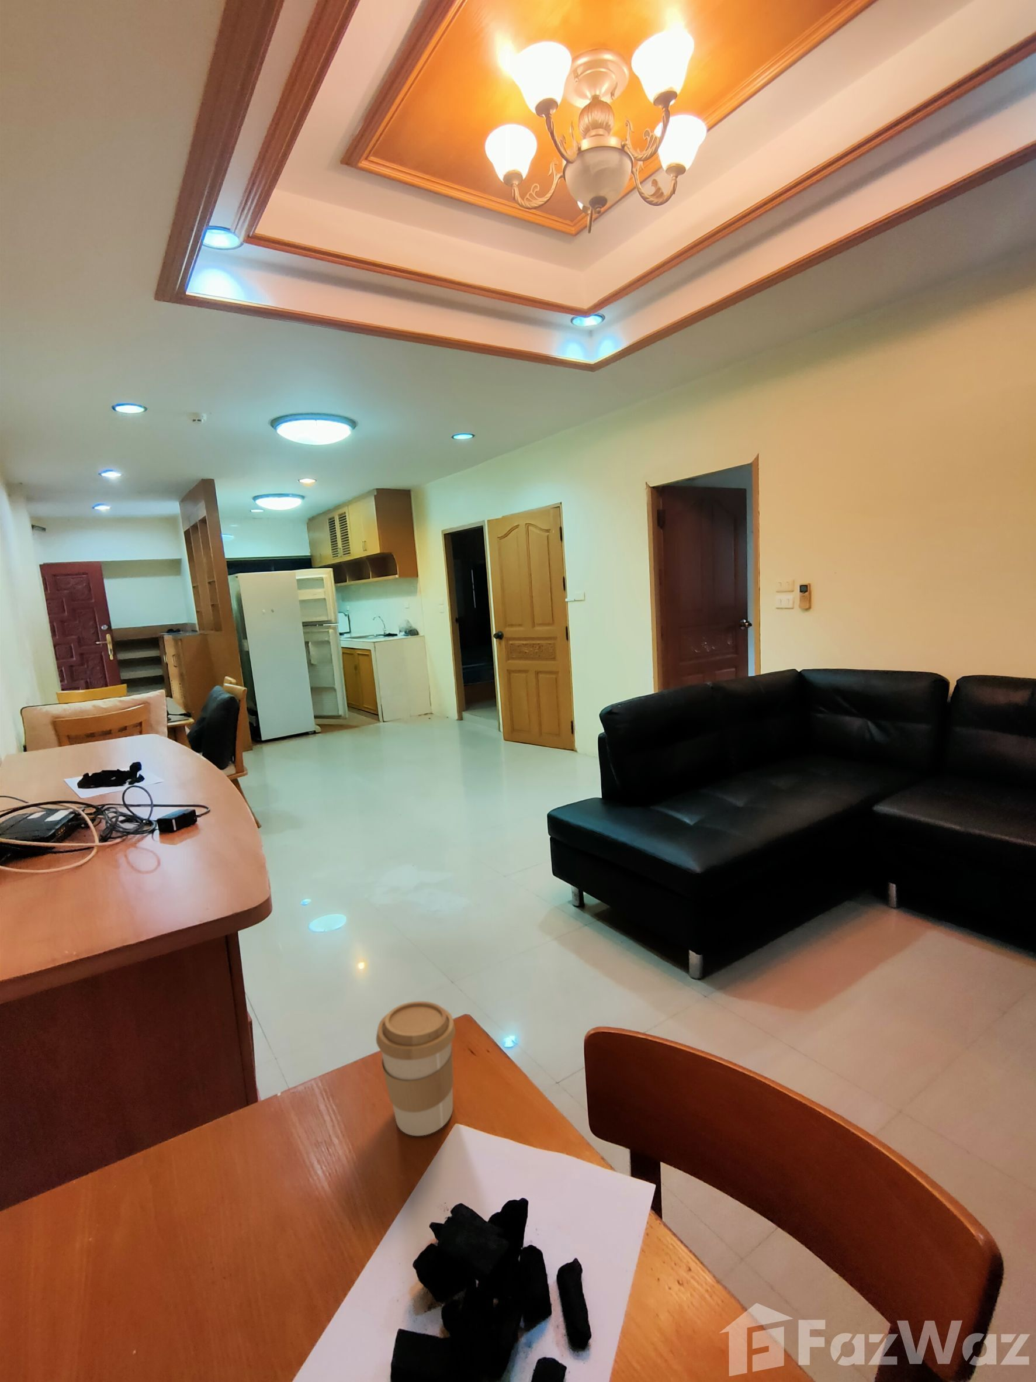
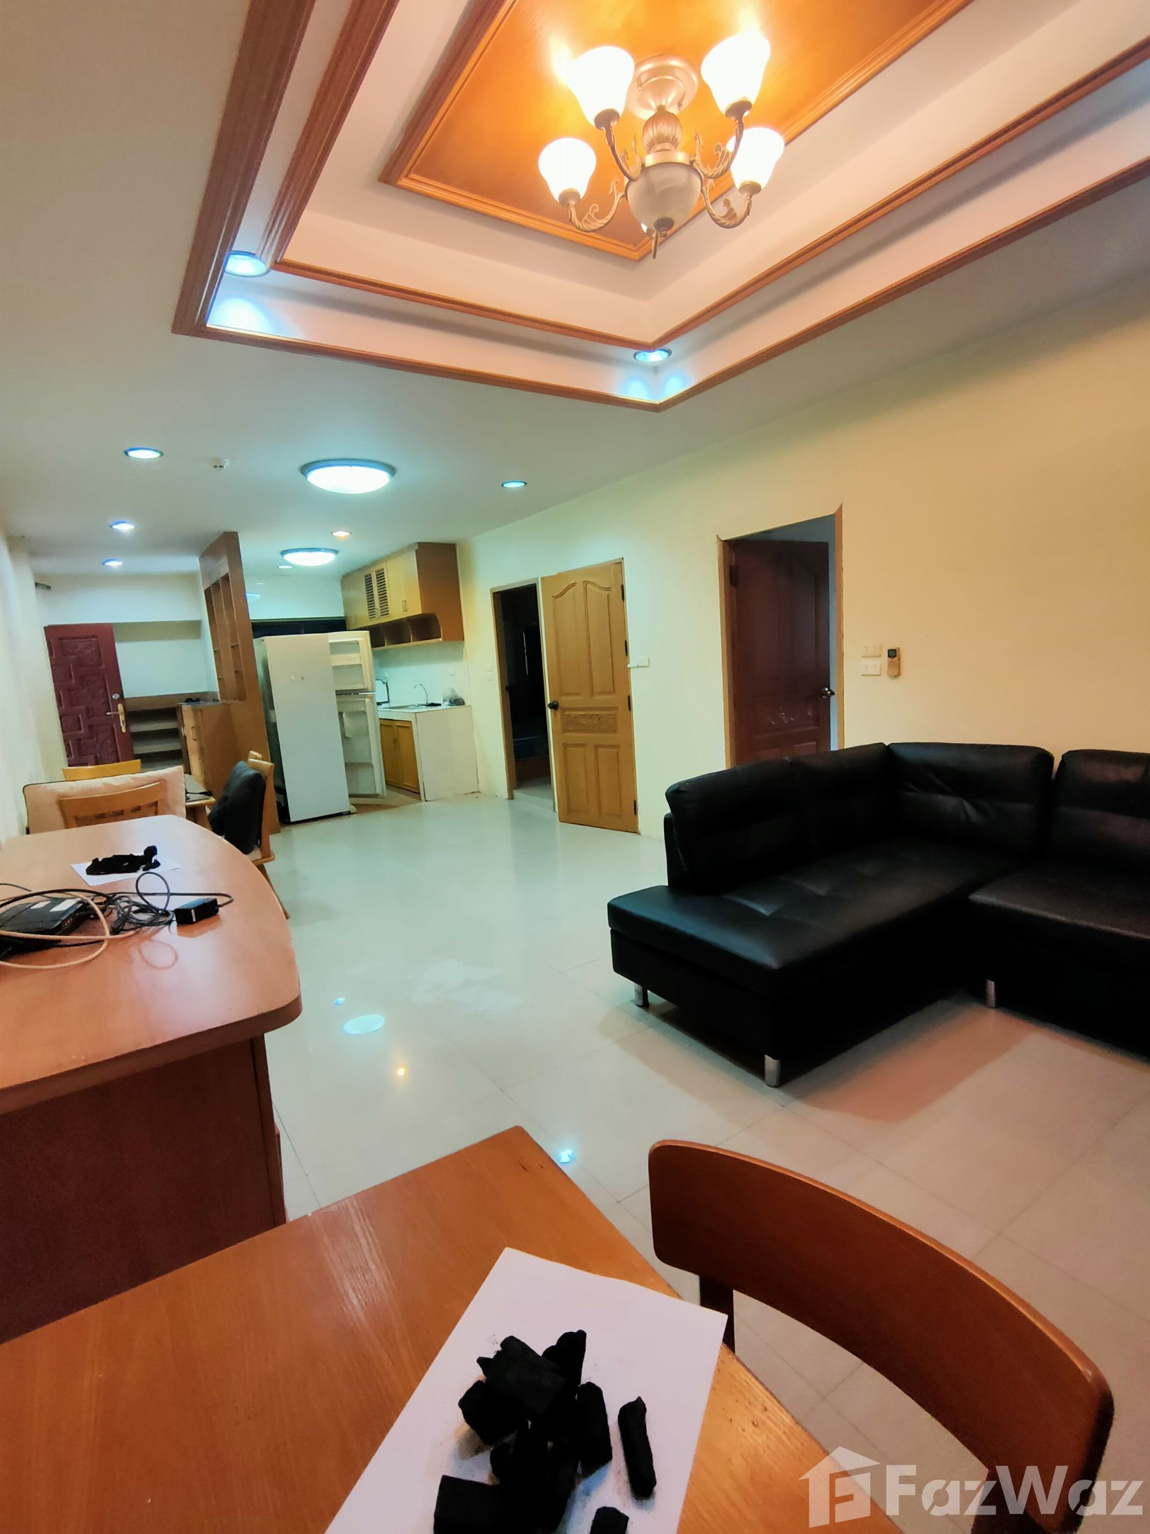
- coffee cup [375,1001,456,1136]
